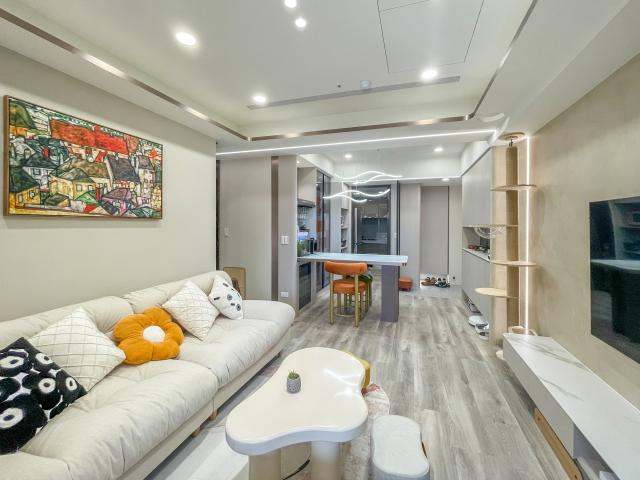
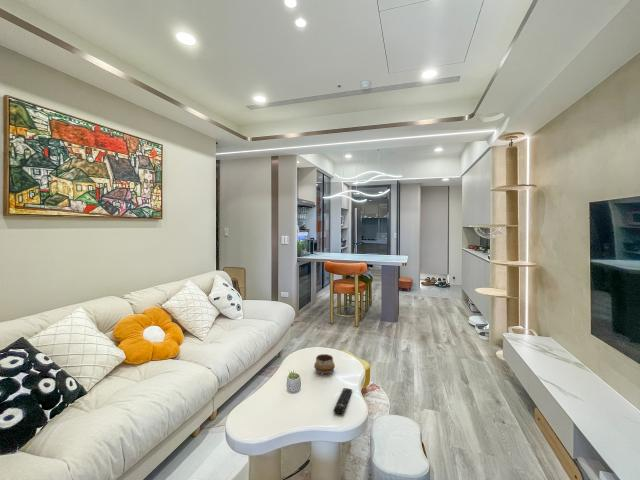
+ decorative bowl [313,353,336,376]
+ remote control [332,387,353,415]
